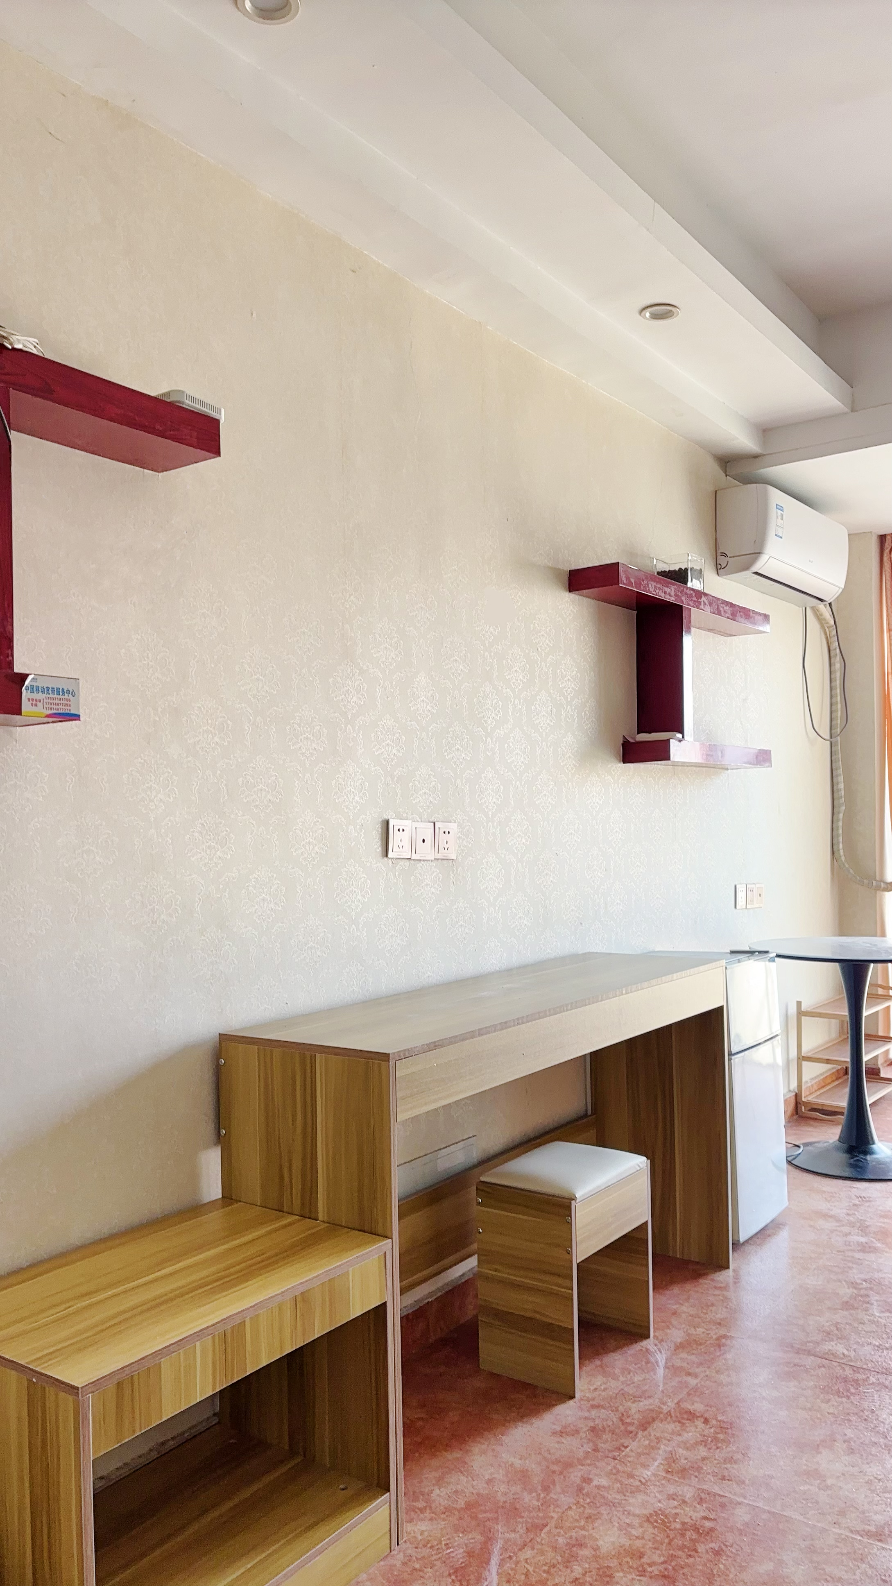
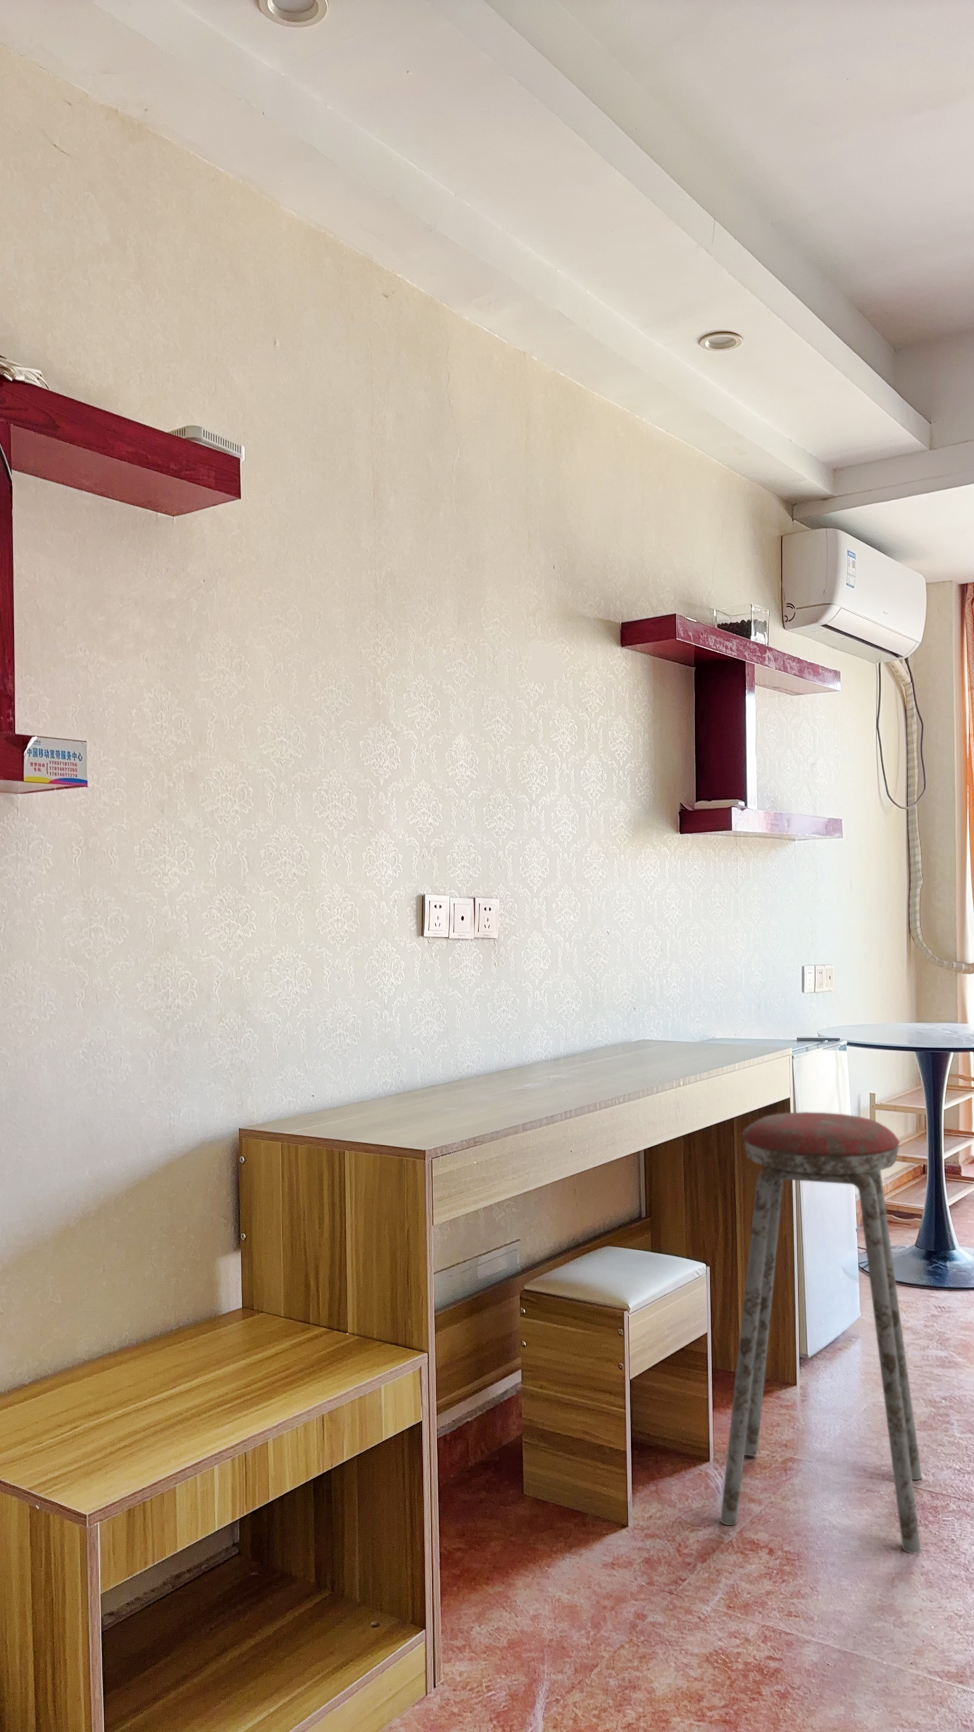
+ music stool [719,1111,922,1554]
